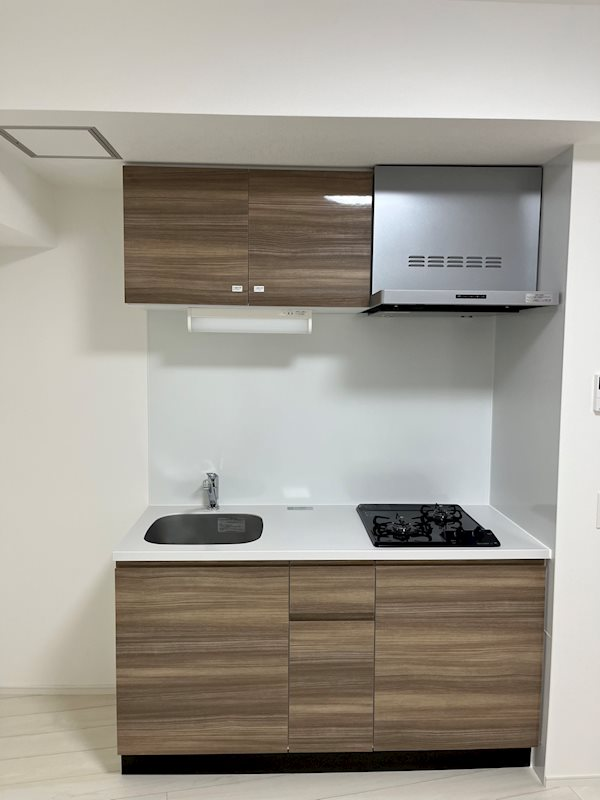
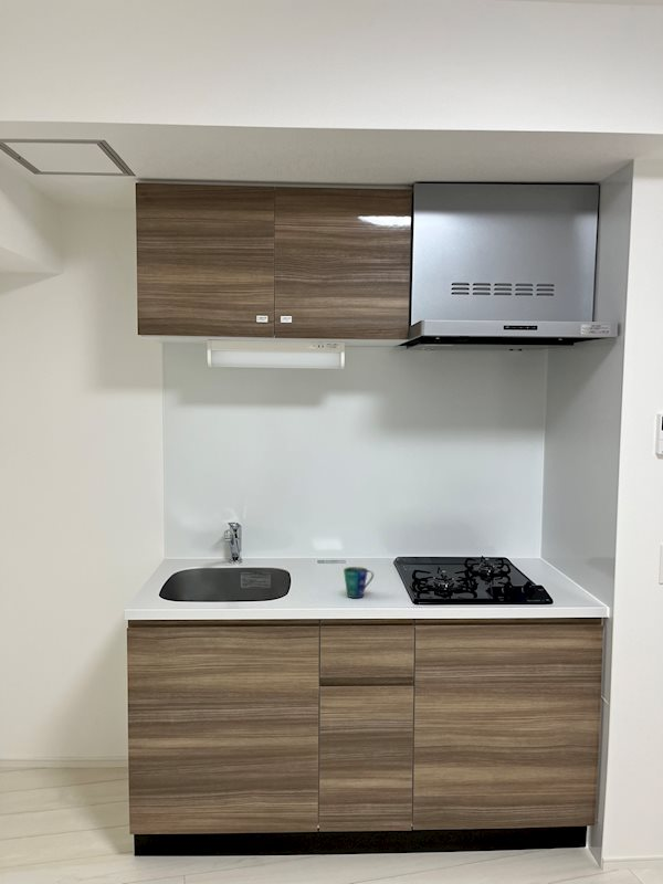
+ cup [343,566,375,599]
